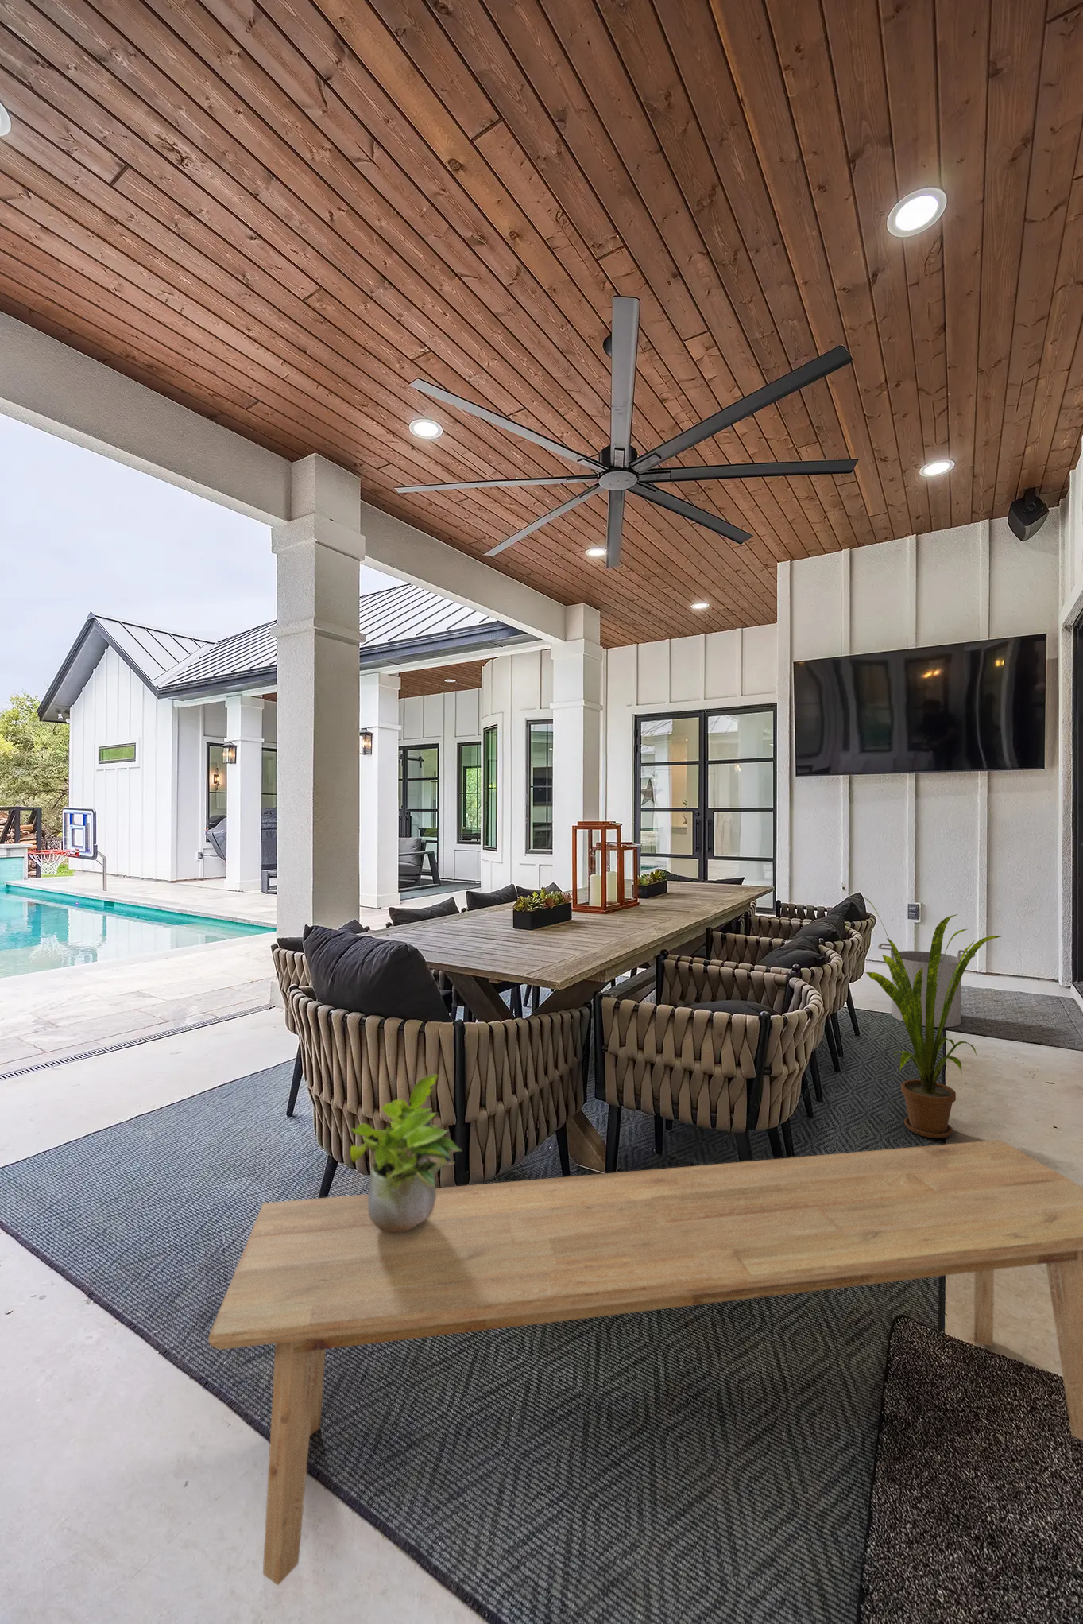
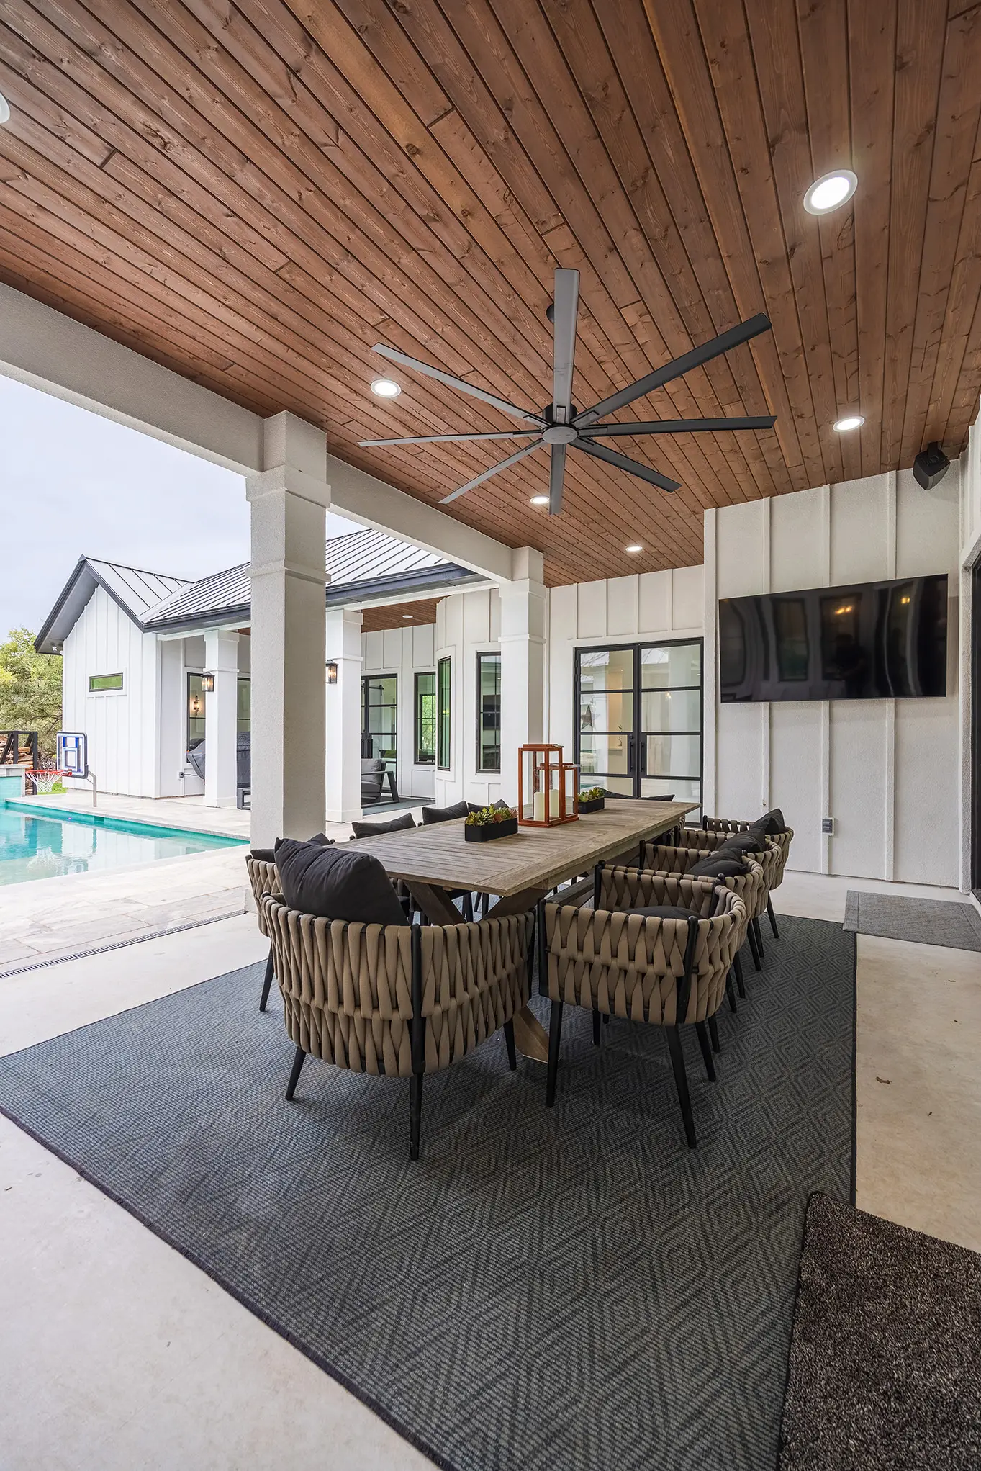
- bucket [878,943,975,1028]
- potted plant [349,1073,463,1233]
- bench [208,1139,1083,1585]
- house plant [864,897,1006,1139]
